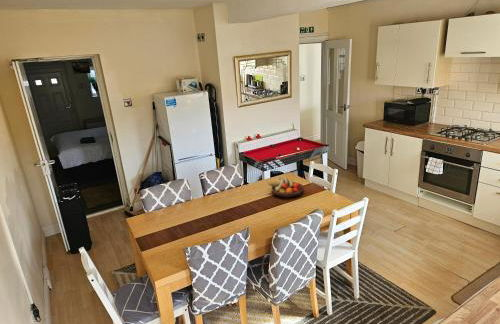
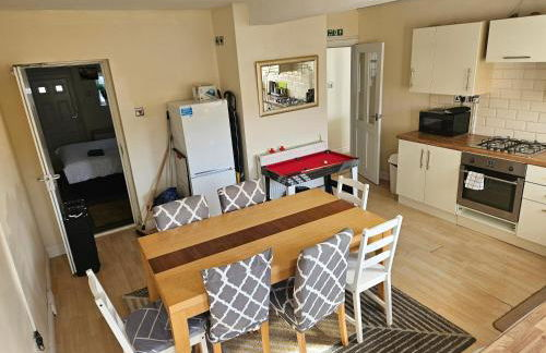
- fruit bowl [267,177,305,198]
